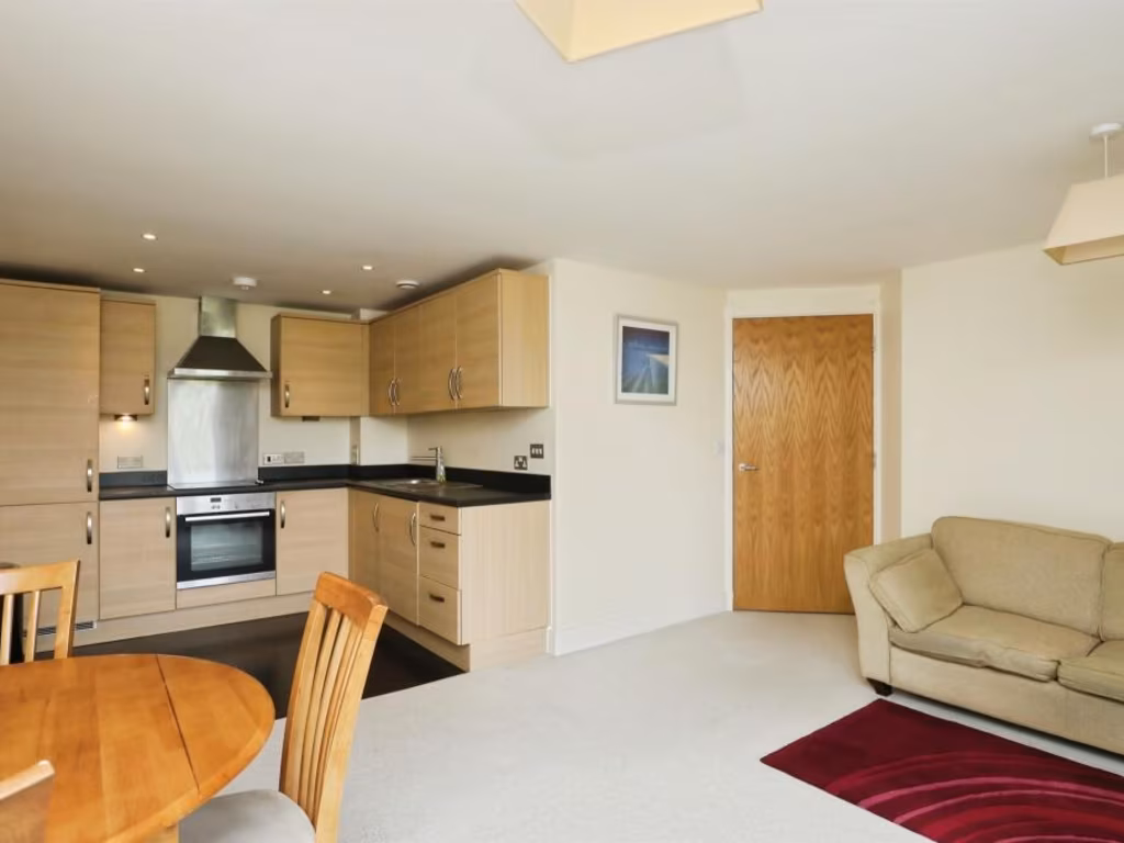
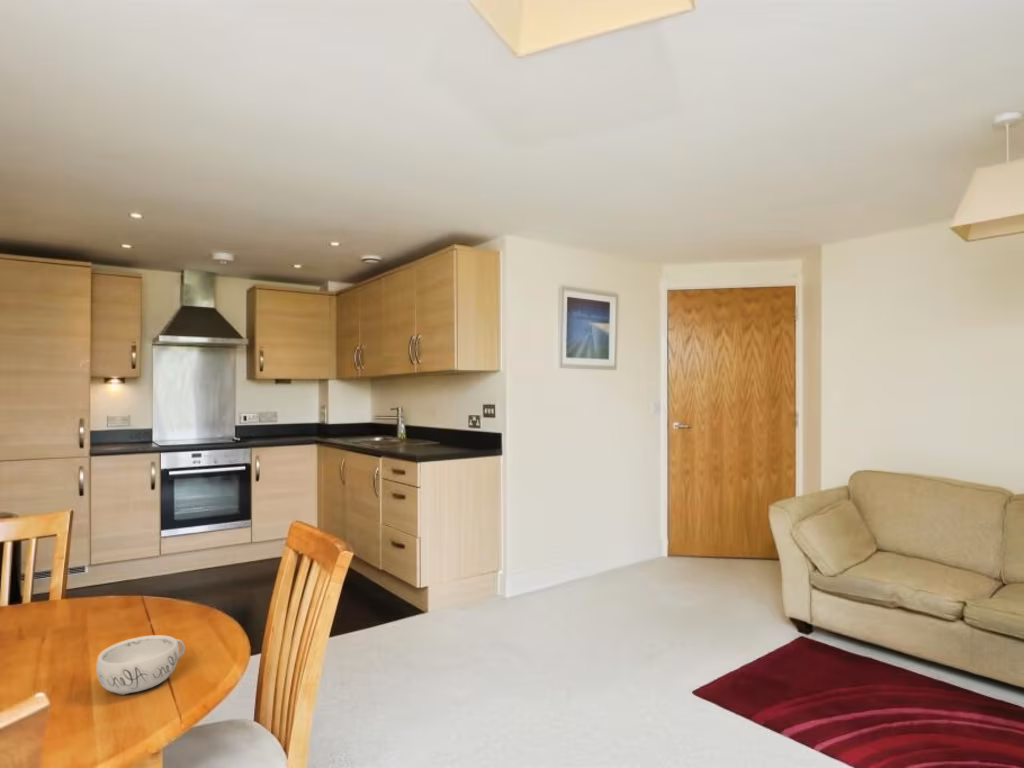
+ decorative bowl [95,634,186,696]
